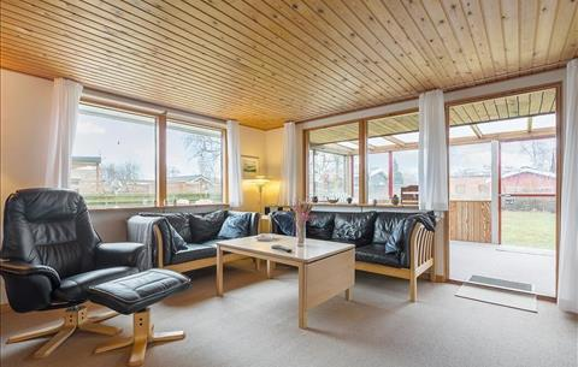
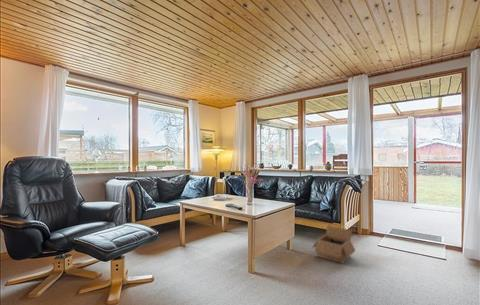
+ box [311,225,356,264]
